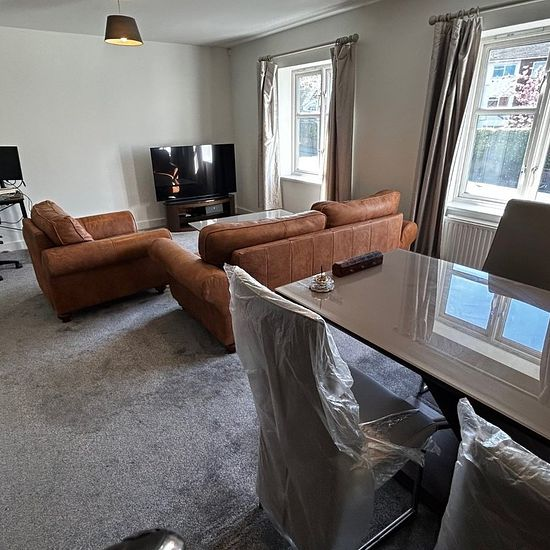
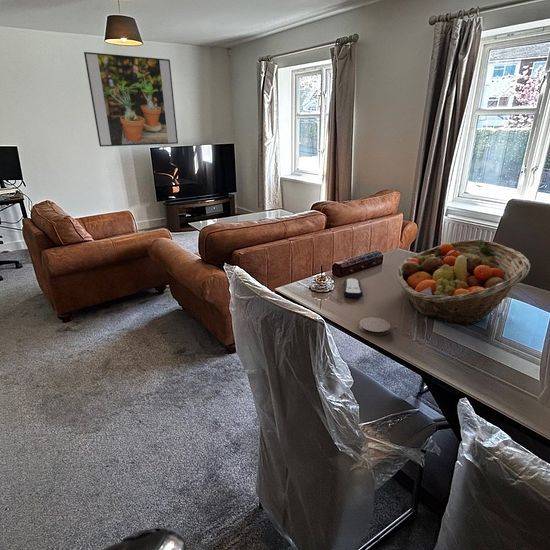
+ fruit basket [395,239,531,326]
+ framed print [83,51,179,148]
+ coaster [358,316,391,337]
+ remote control [342,277,364,299]
